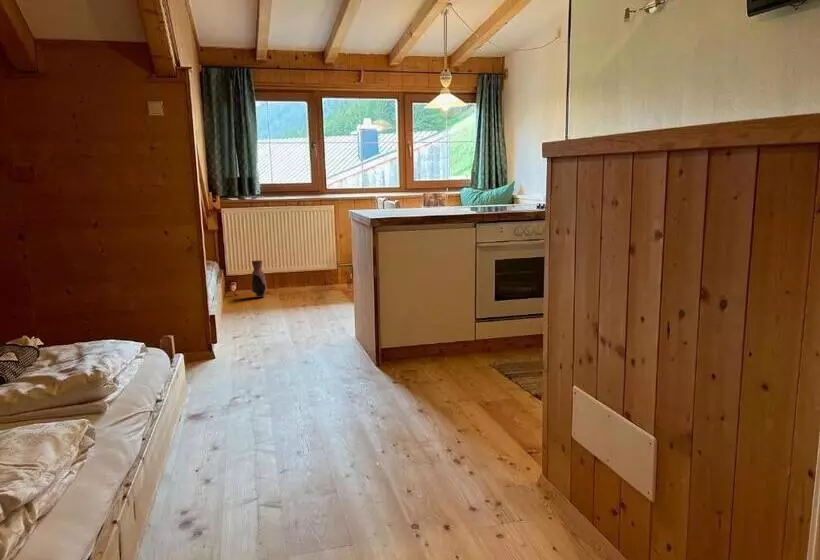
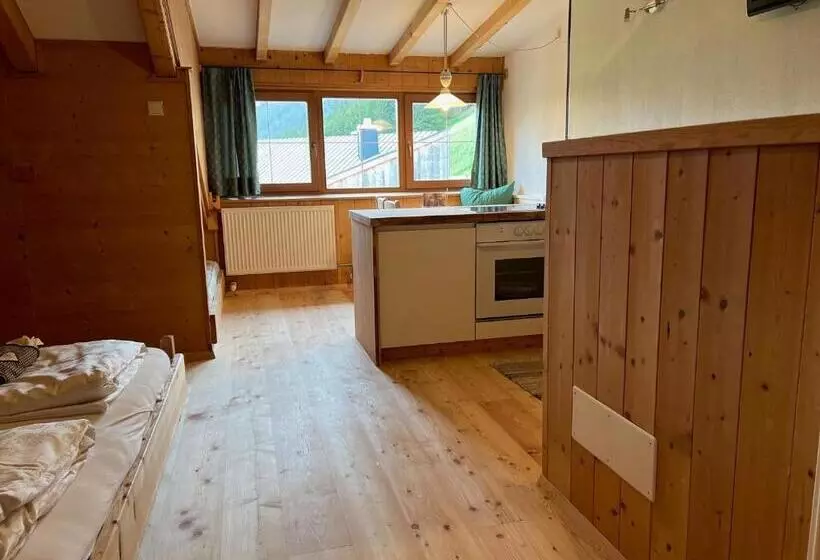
- vase [250,259,268,298]
